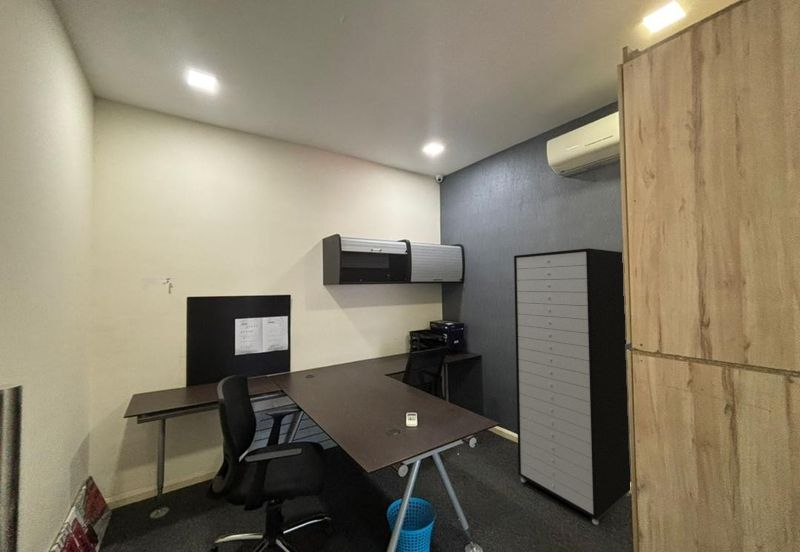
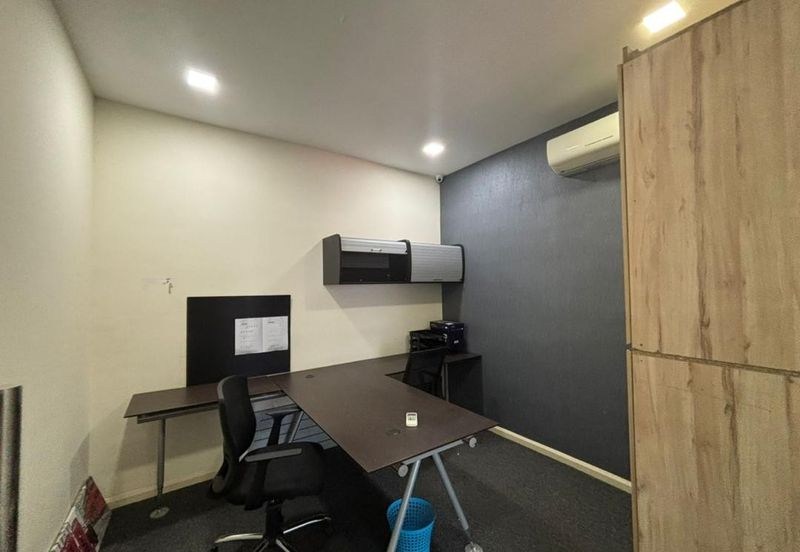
- storage cabinet [513,247,631,526]
